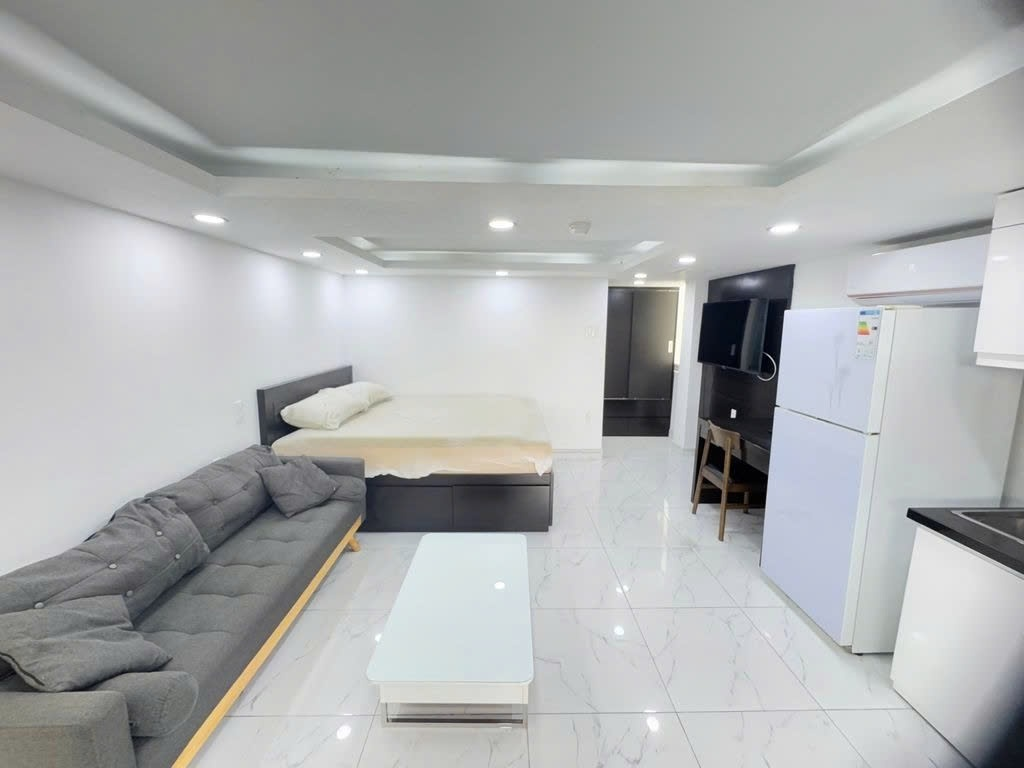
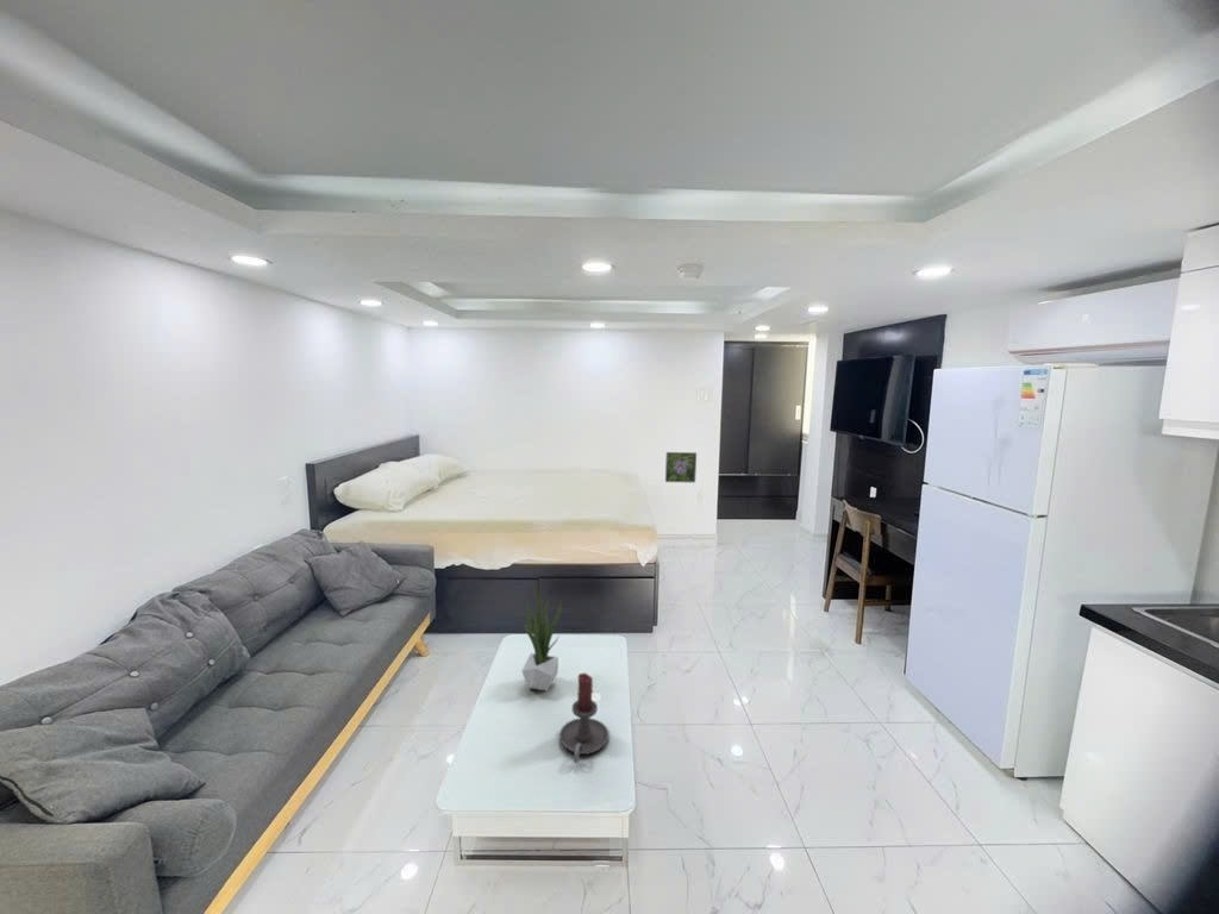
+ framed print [664,451,698,483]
+ potted plant [520,589,563,693]
+ candle holder [558,672,610,764]
